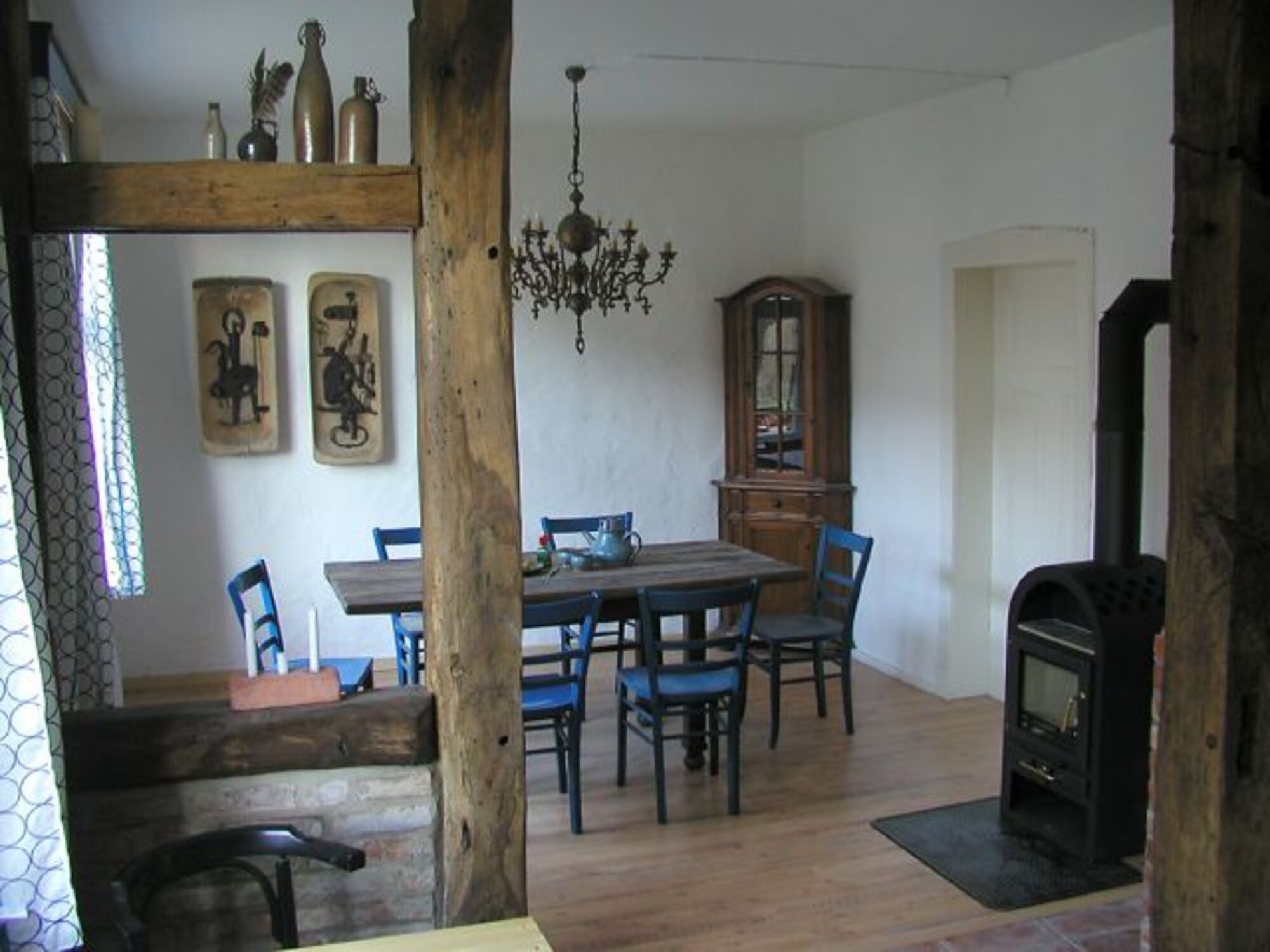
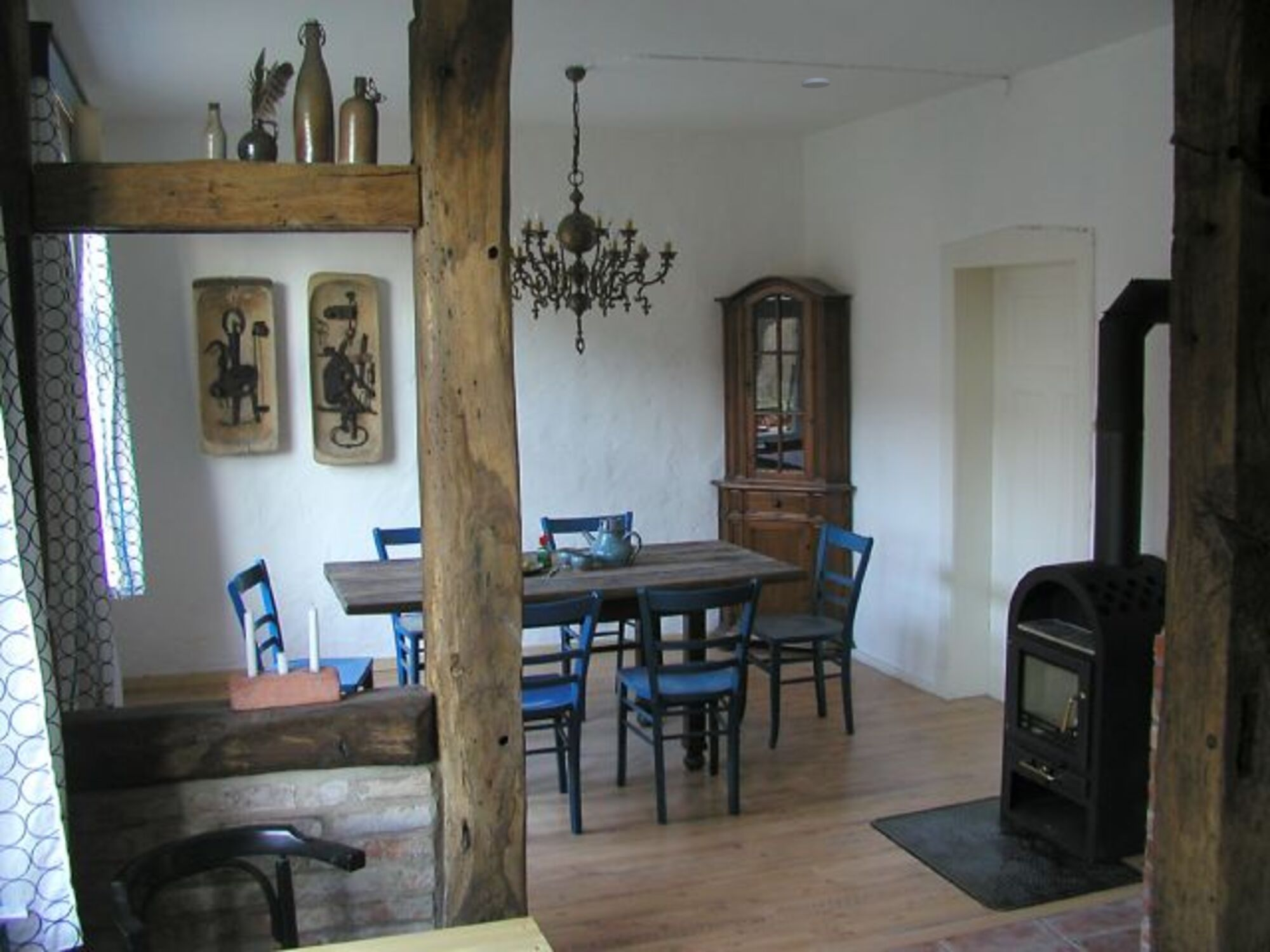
+ smoke detector [801,77,831,89]
